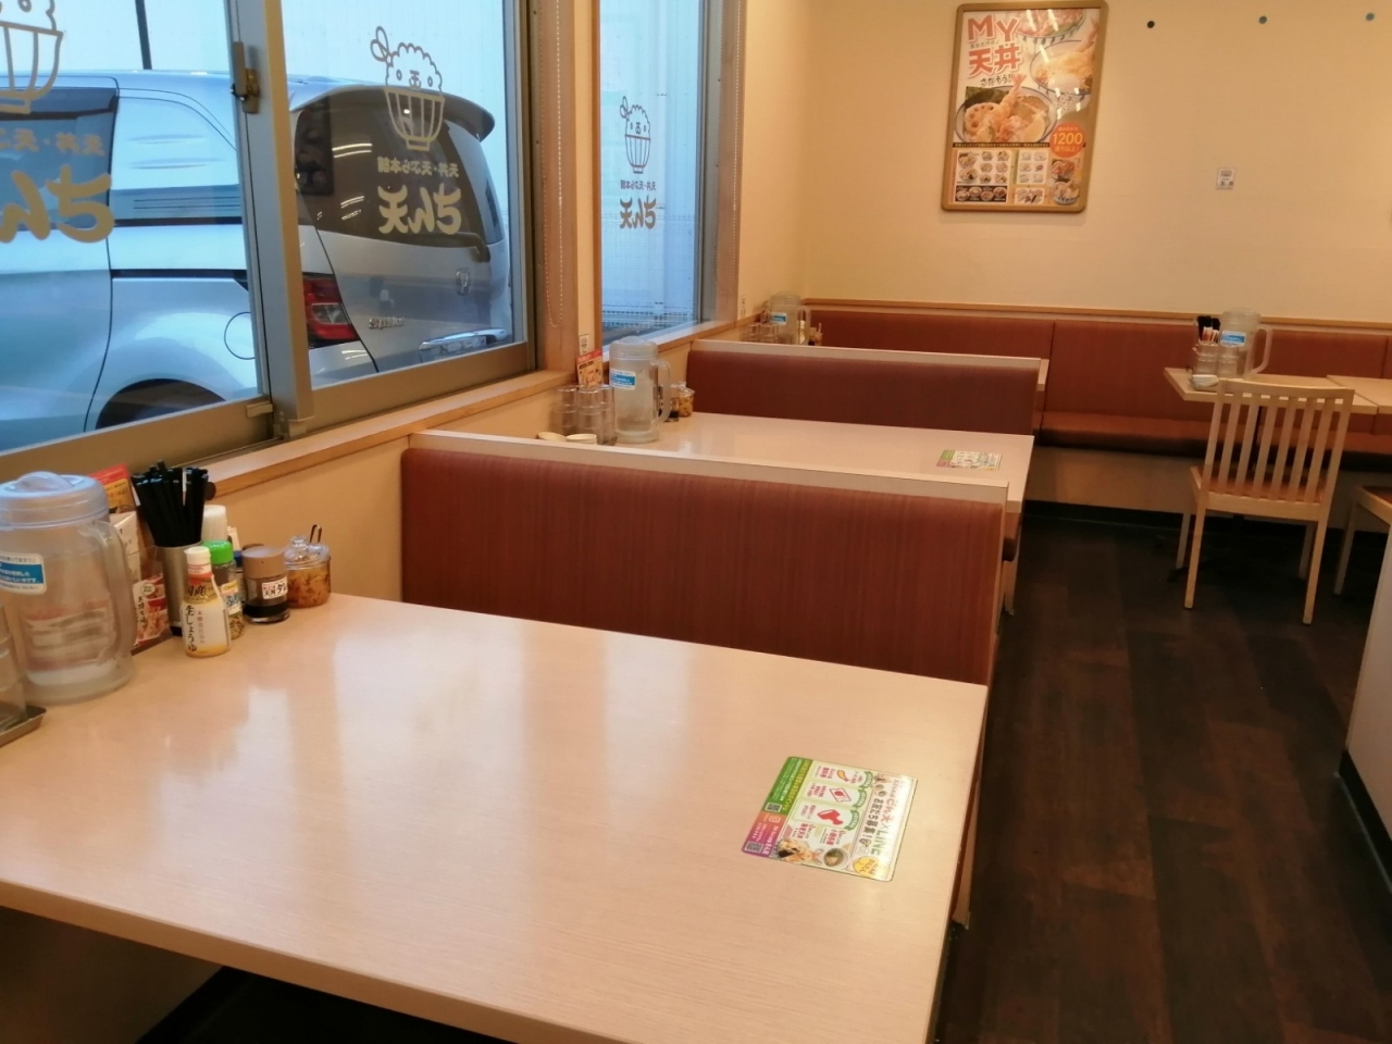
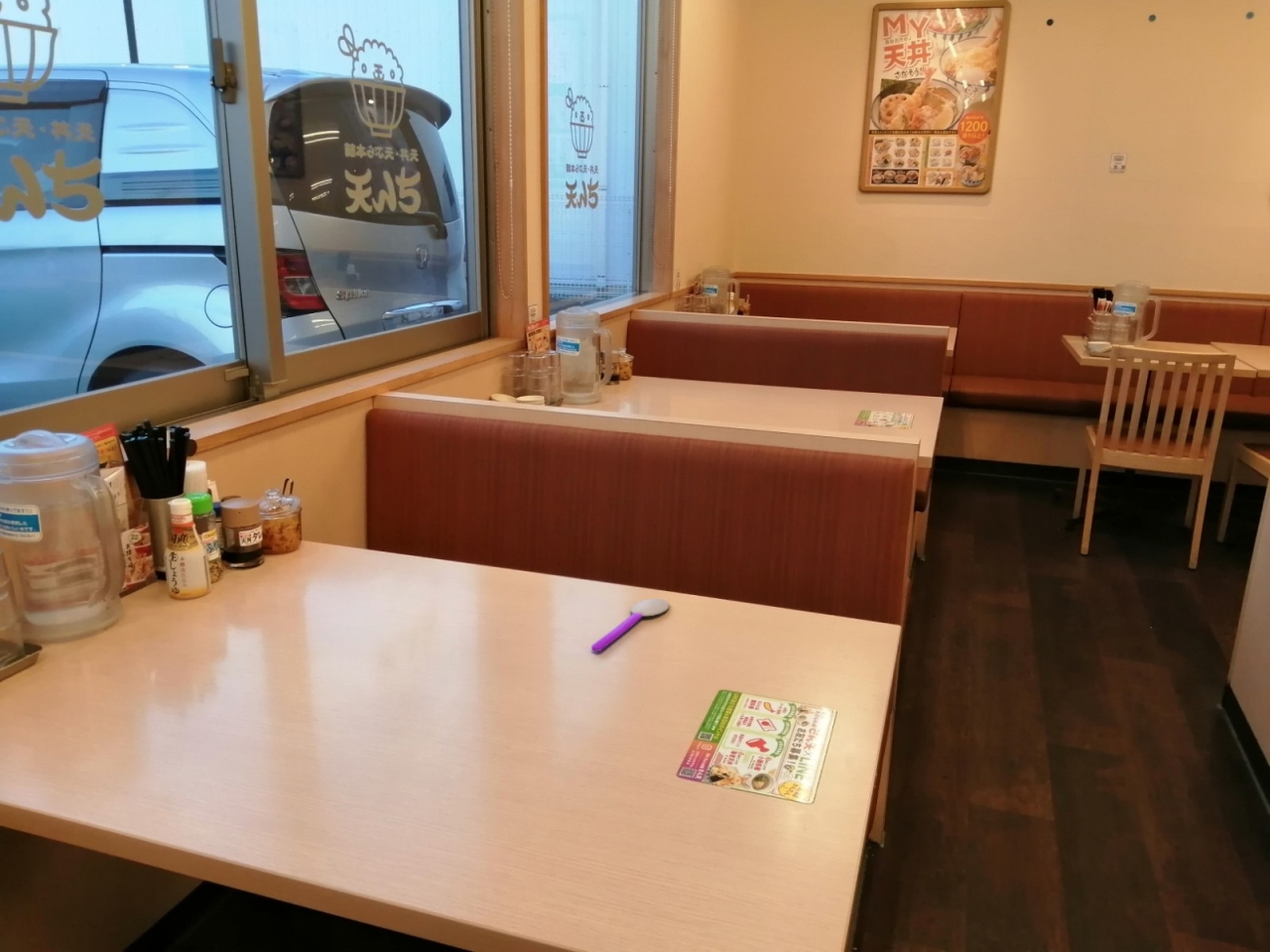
+ spoon [590,597,671,653]
